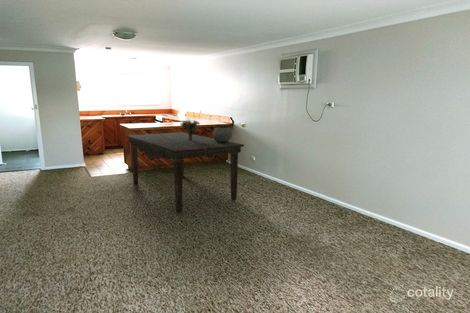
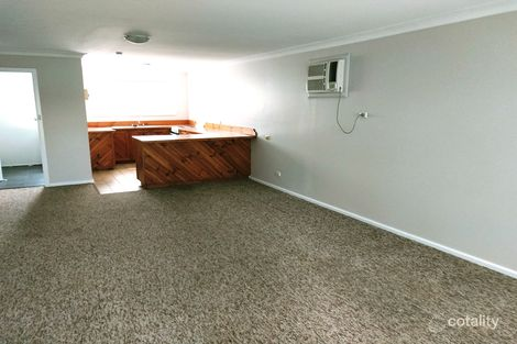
- bouquet [180,118,201,140]
- dining table [125,131,245,214]
- ceramic pot [212,126,233,143]
